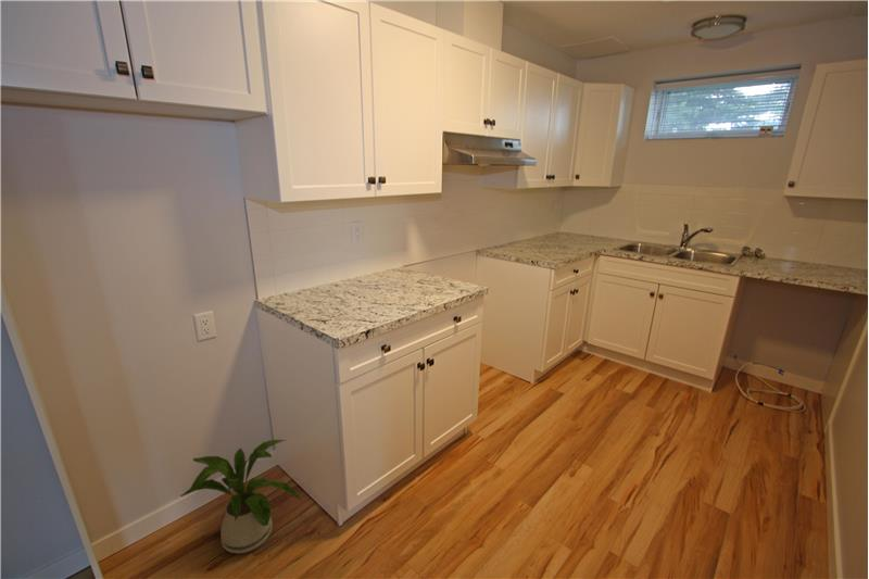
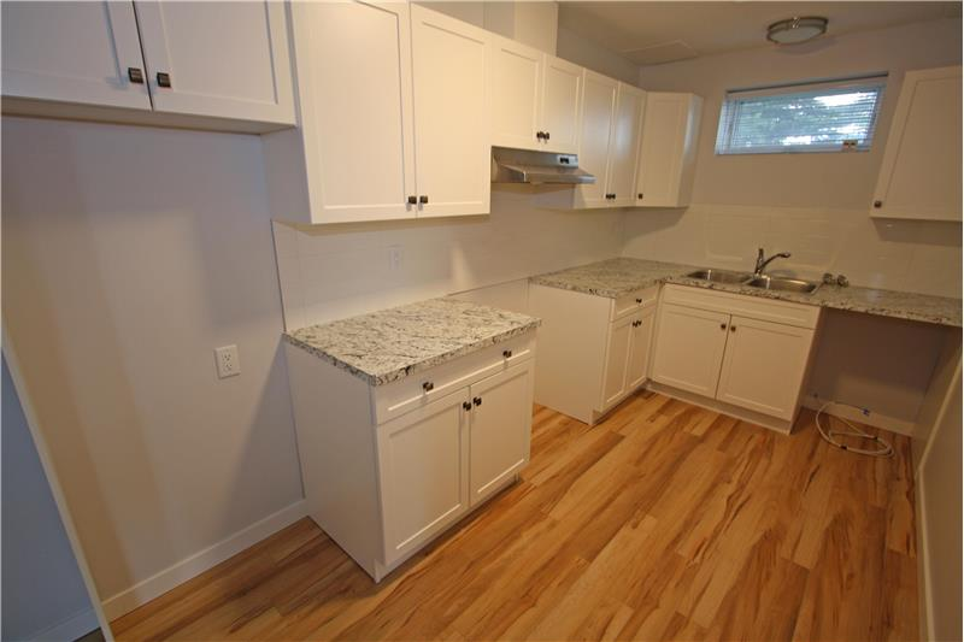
- house plant [179,439,302,555]
